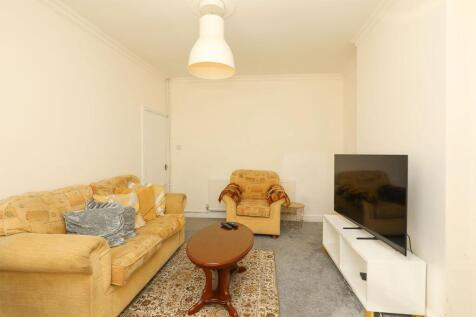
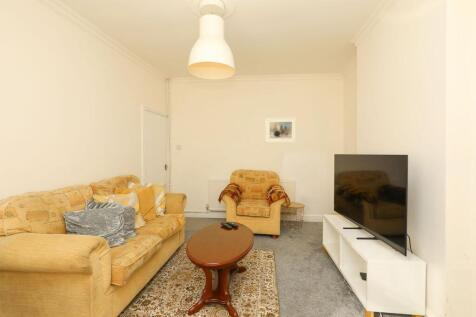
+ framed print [265,117,297,143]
